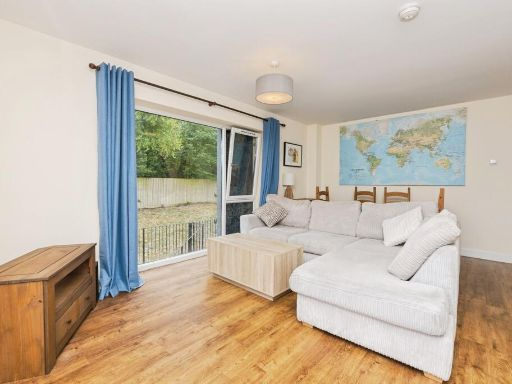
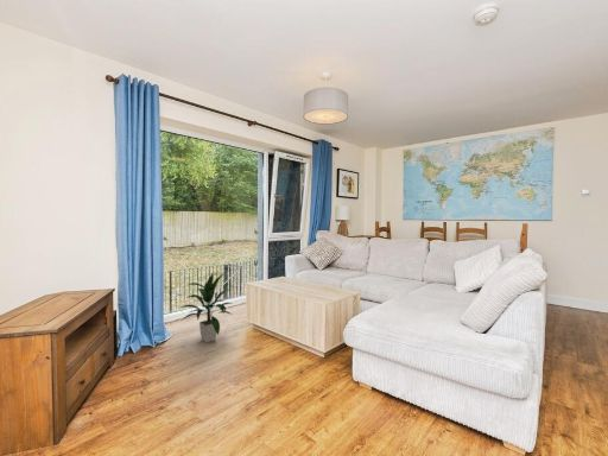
+ indoor plant [176,273,234,343]
